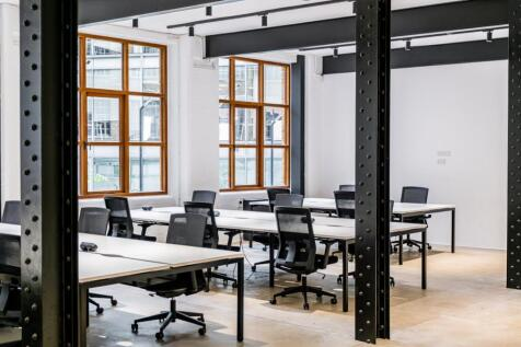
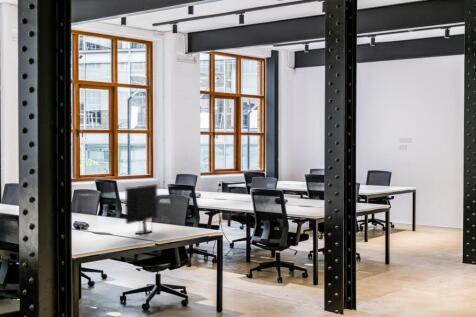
+ computer monitor [125,183,158,235]
